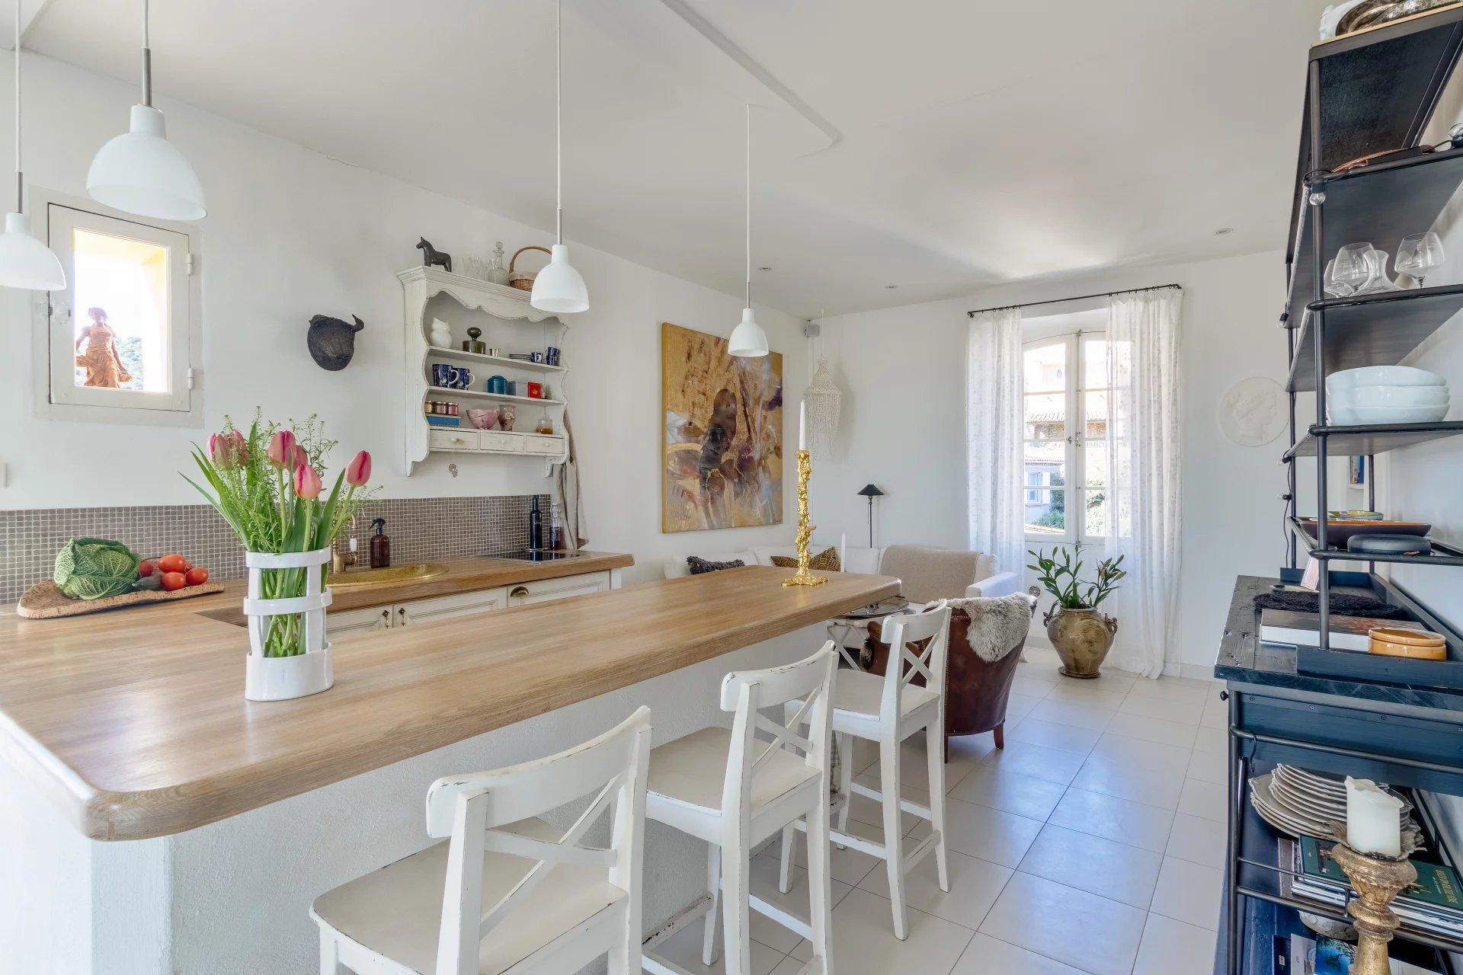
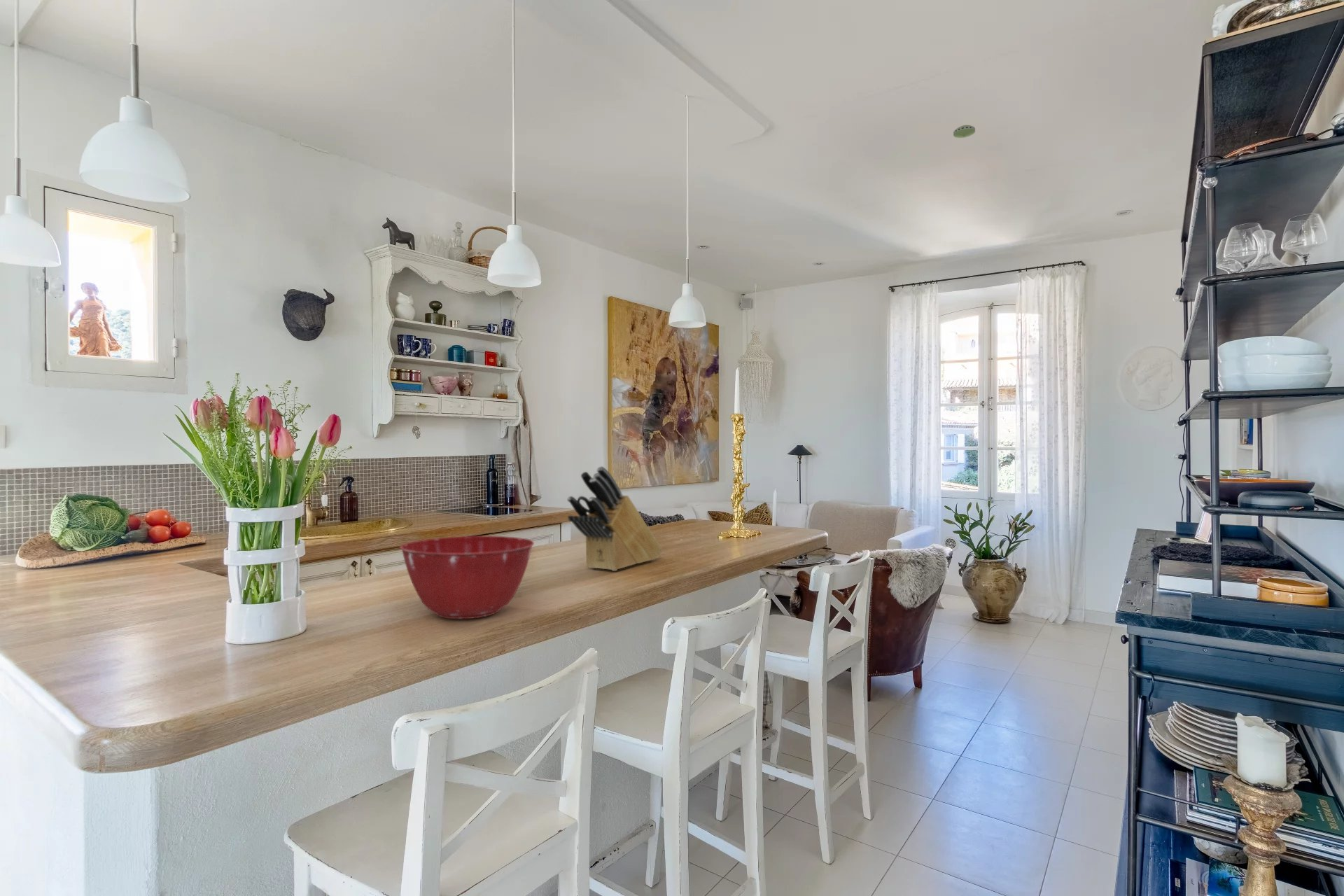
+ knife block [566,465,663,572]
+ mixing bowl [399,535,535,619]
+ smoke detector [953,125,976,139]
